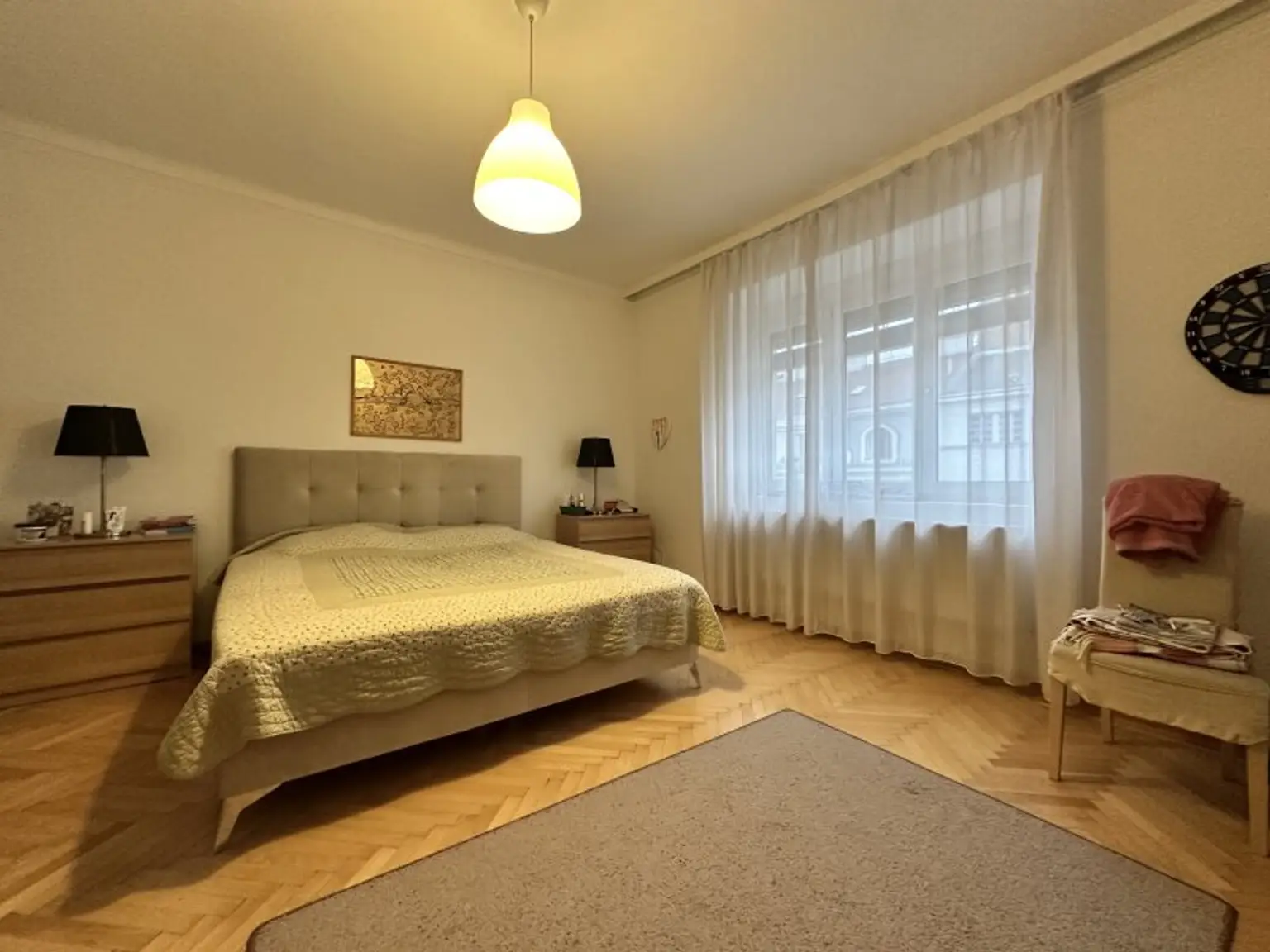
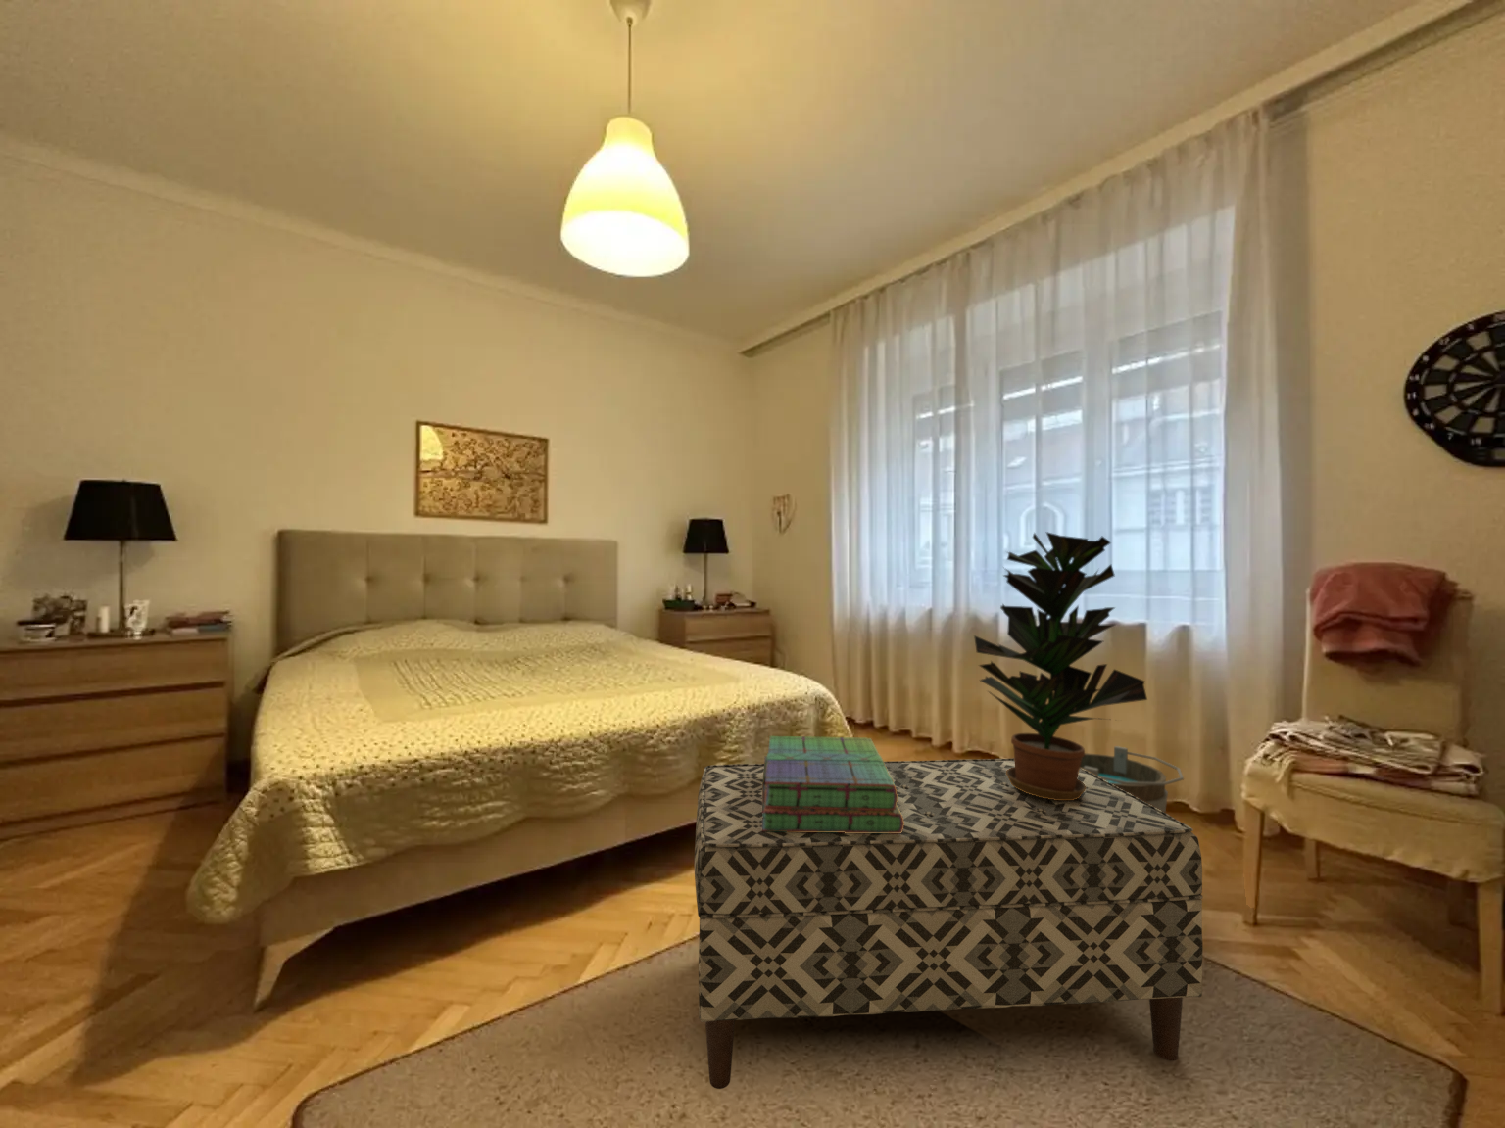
+ bucket [1080,745,1185,813]
+ bench [693,757,1204,1090]
+ potted plant [973,531,1148,800]
+ stack of books [762,736,904,833]
